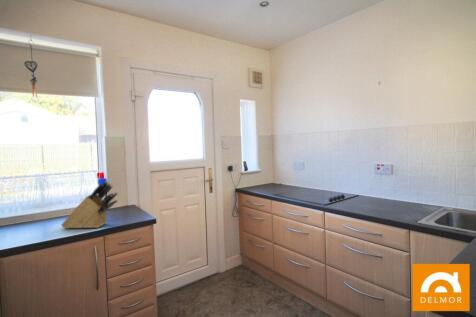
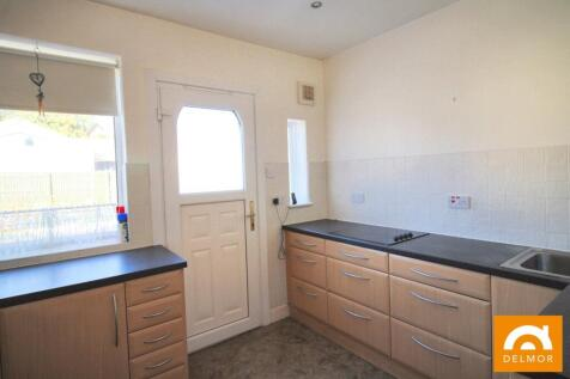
- knife block [60,180,119,230]
